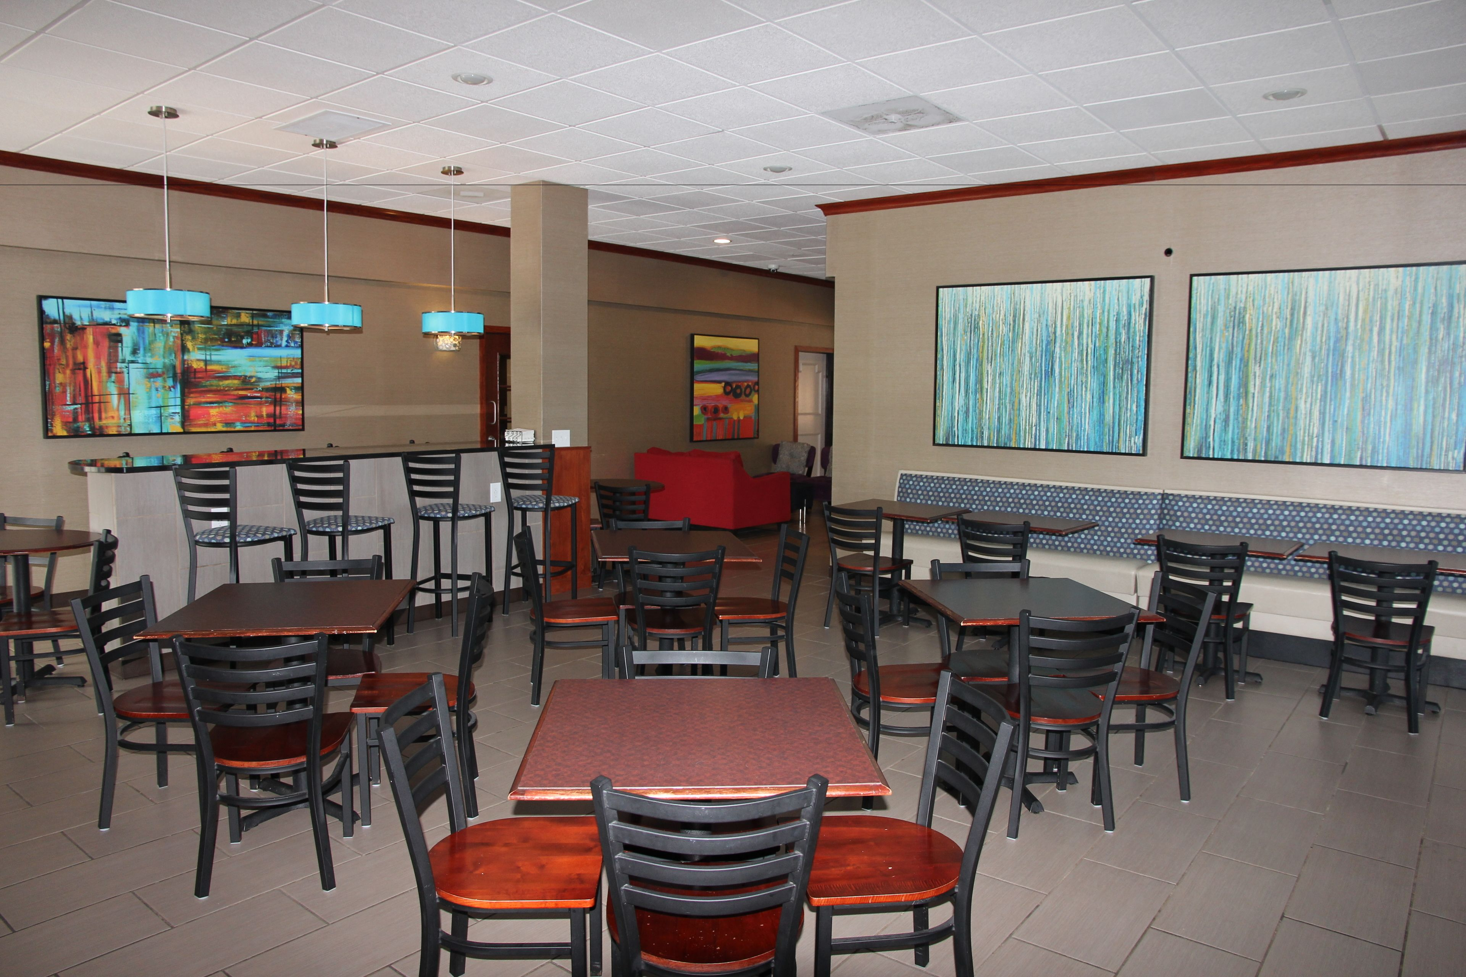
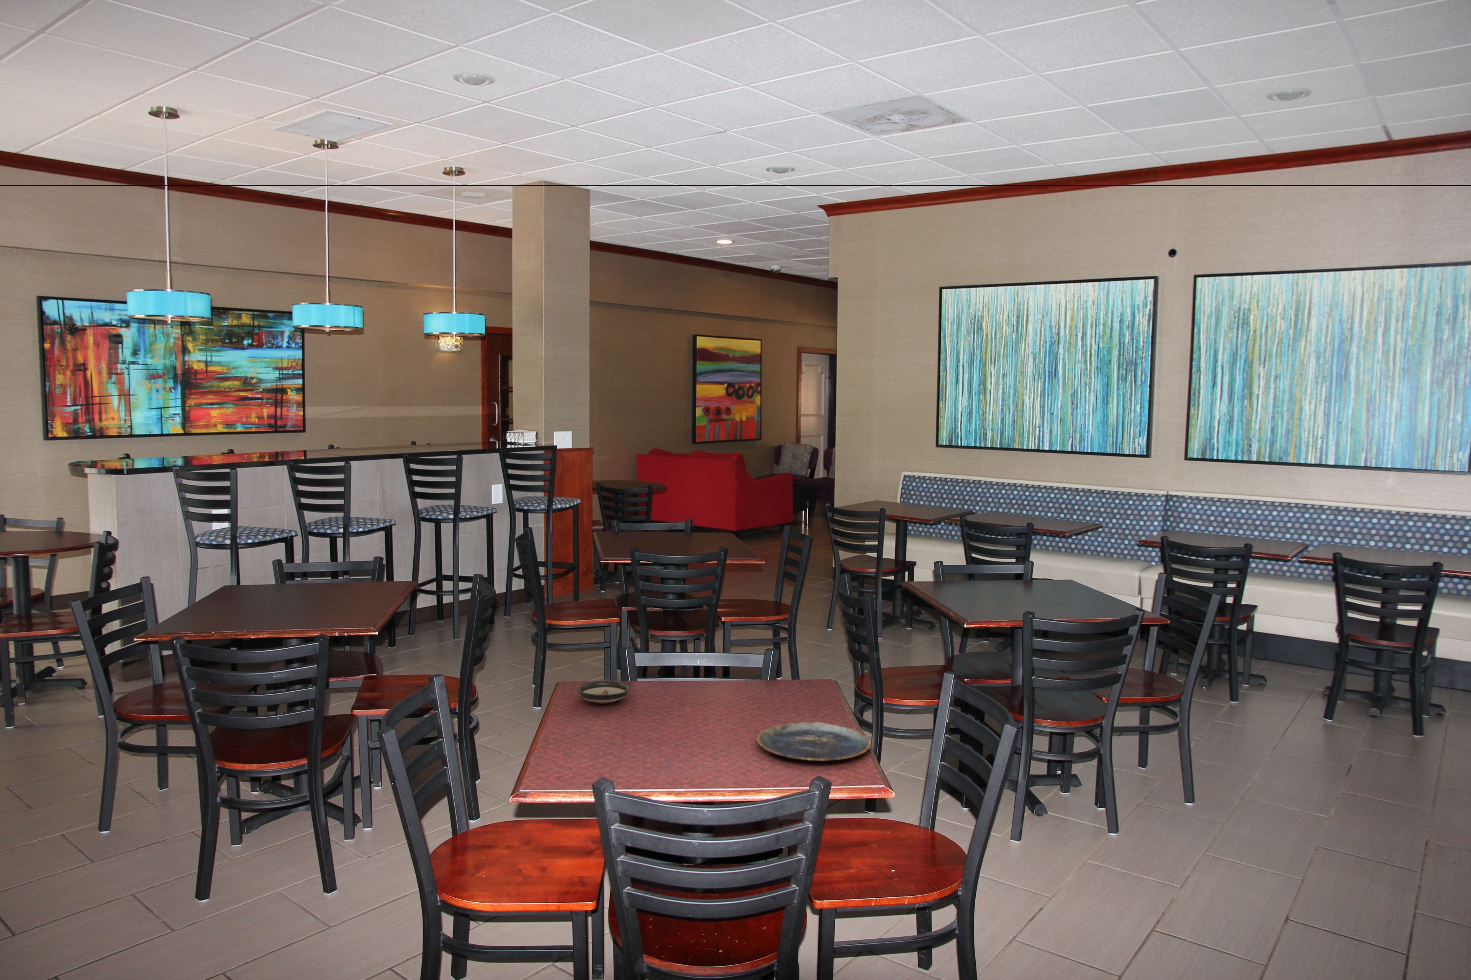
+ saucer [576,680,630,704]
+ plate [756,722,871,761]
